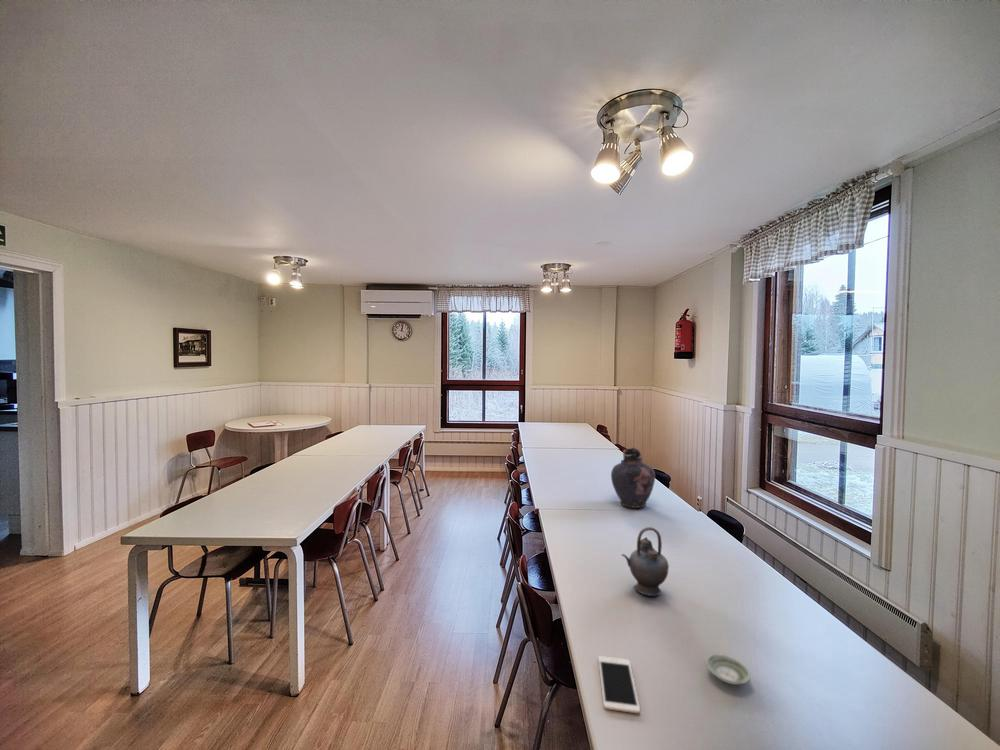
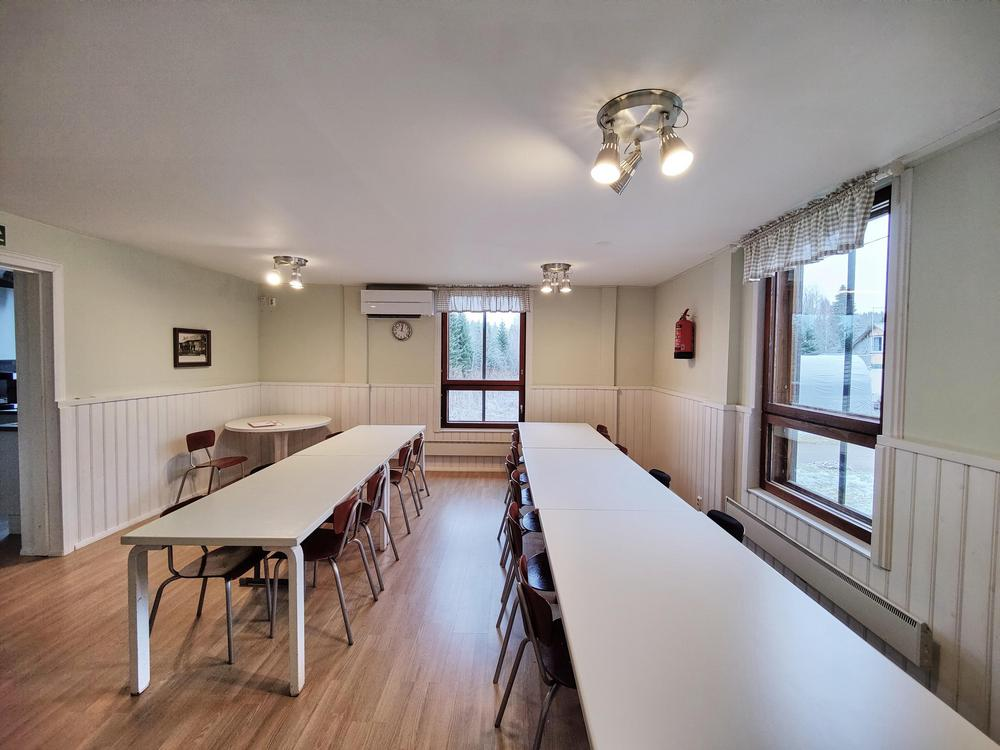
- cell phone [597,655,641,714]
- vase [610,446,656,509]
- saucer [705,653,752,686]
- teapot [621,526,670,597]
